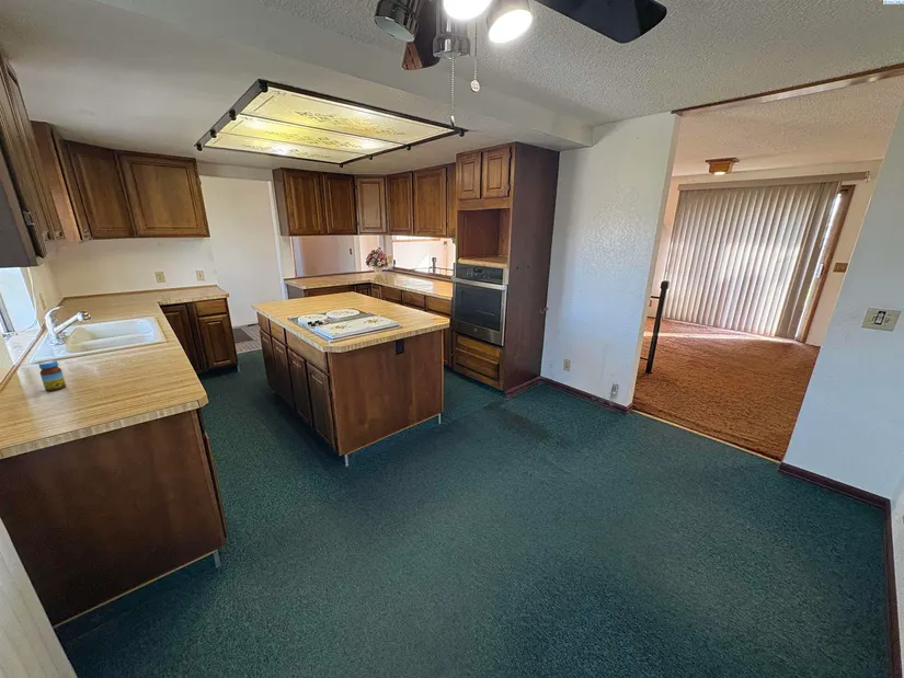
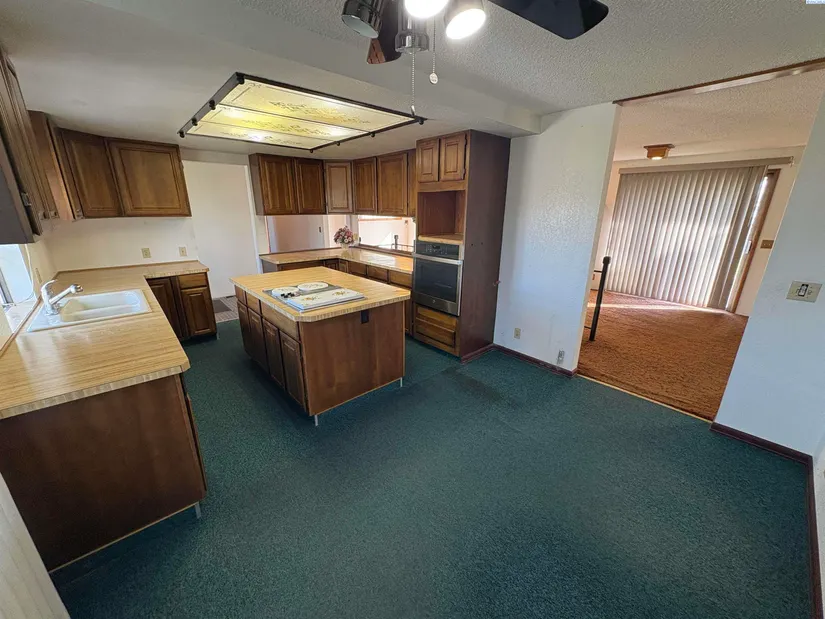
- jar [38,359,67,392]
